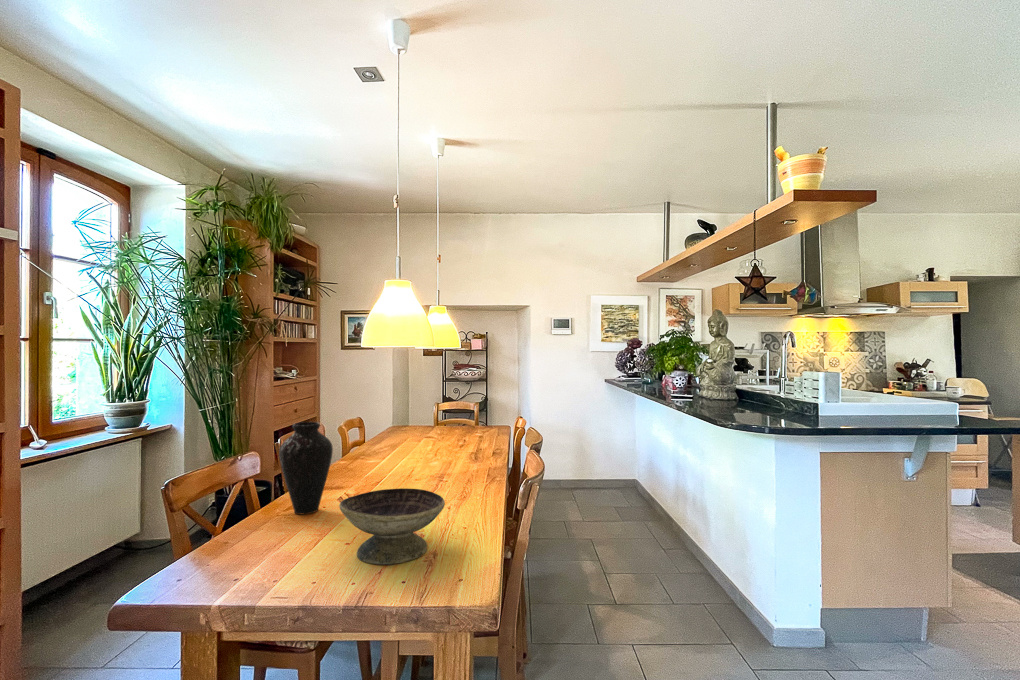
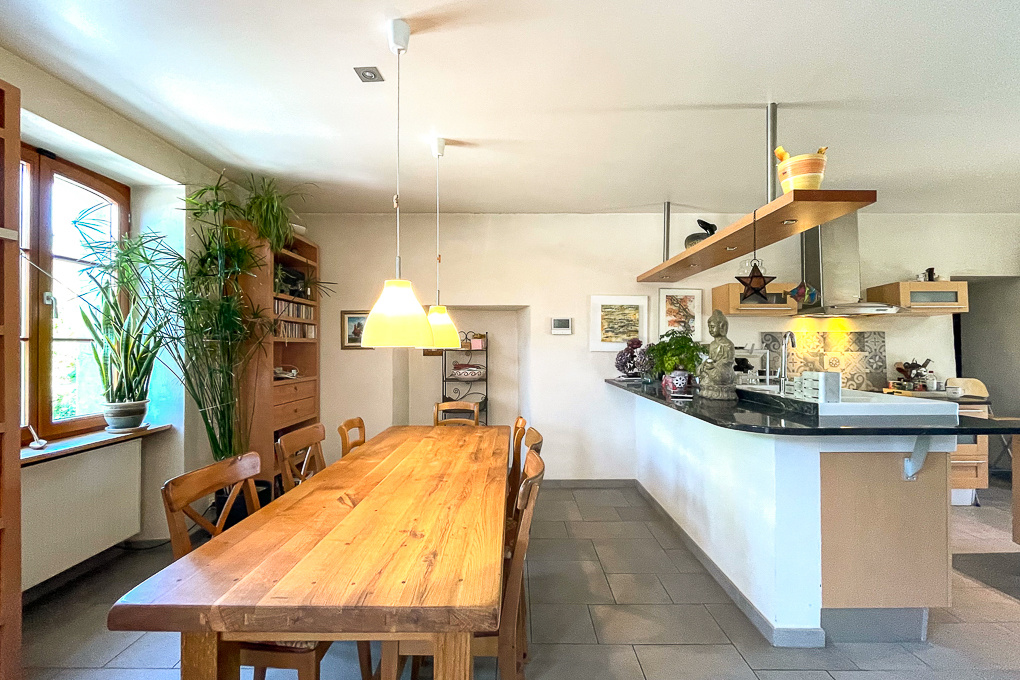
- vase [278,421,334,515]
- decorative bowl [338,487,446,566]
